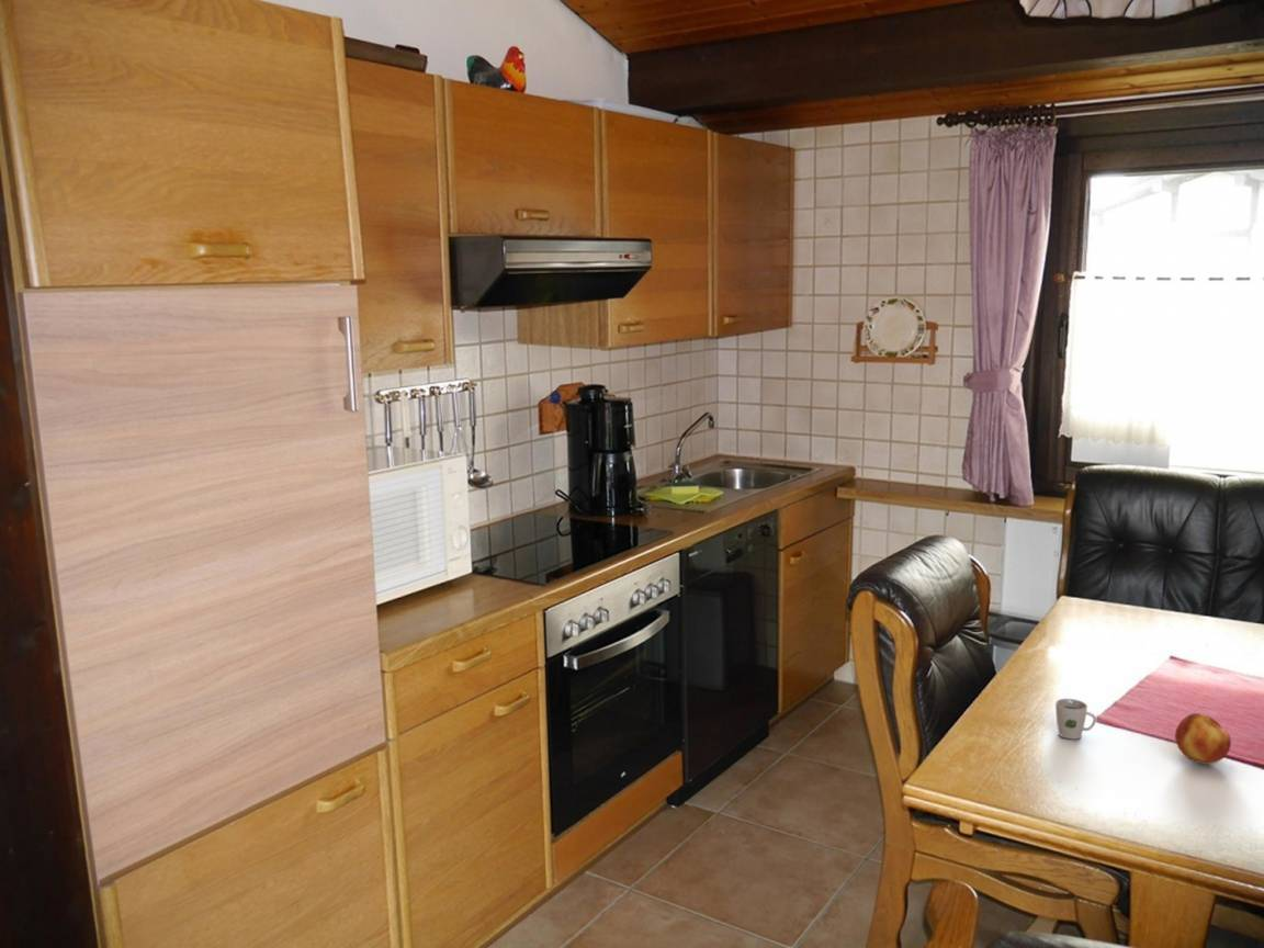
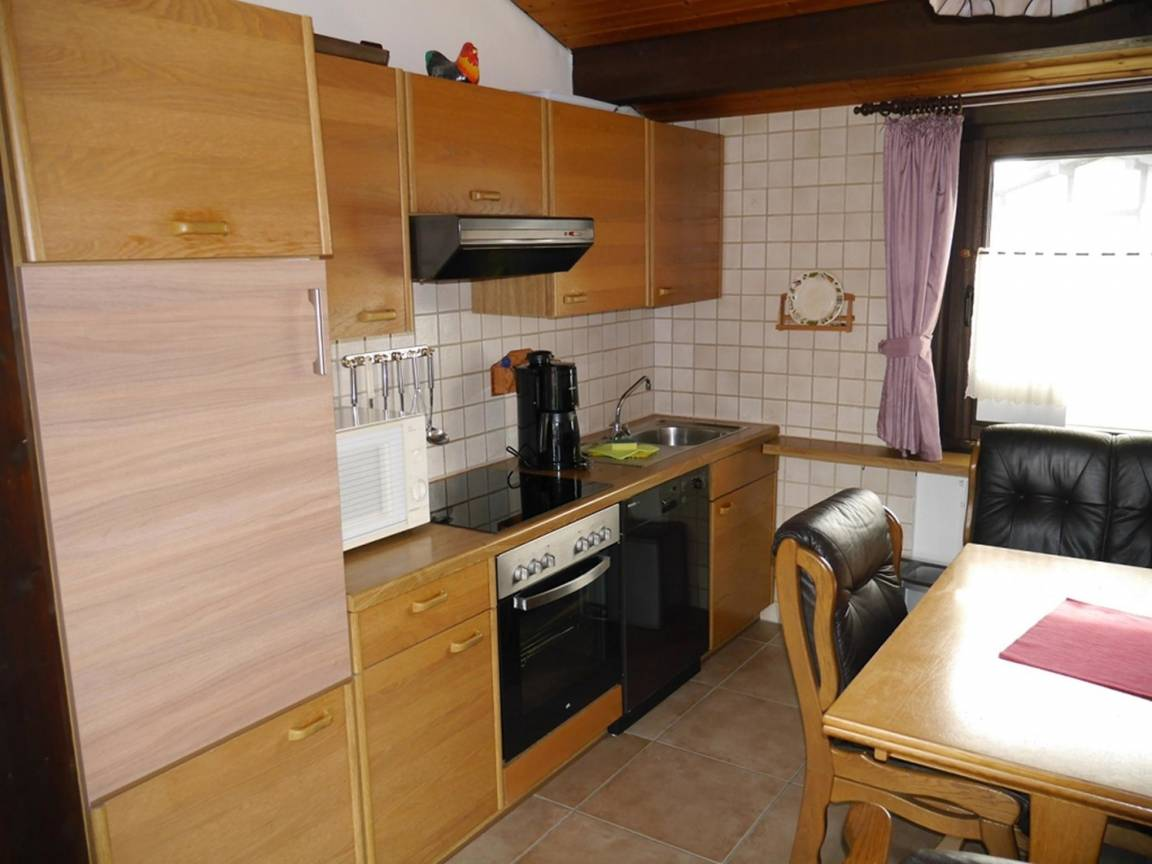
- fruit [1174,712,1232,765]
- cup [1054,698,1097,740]
